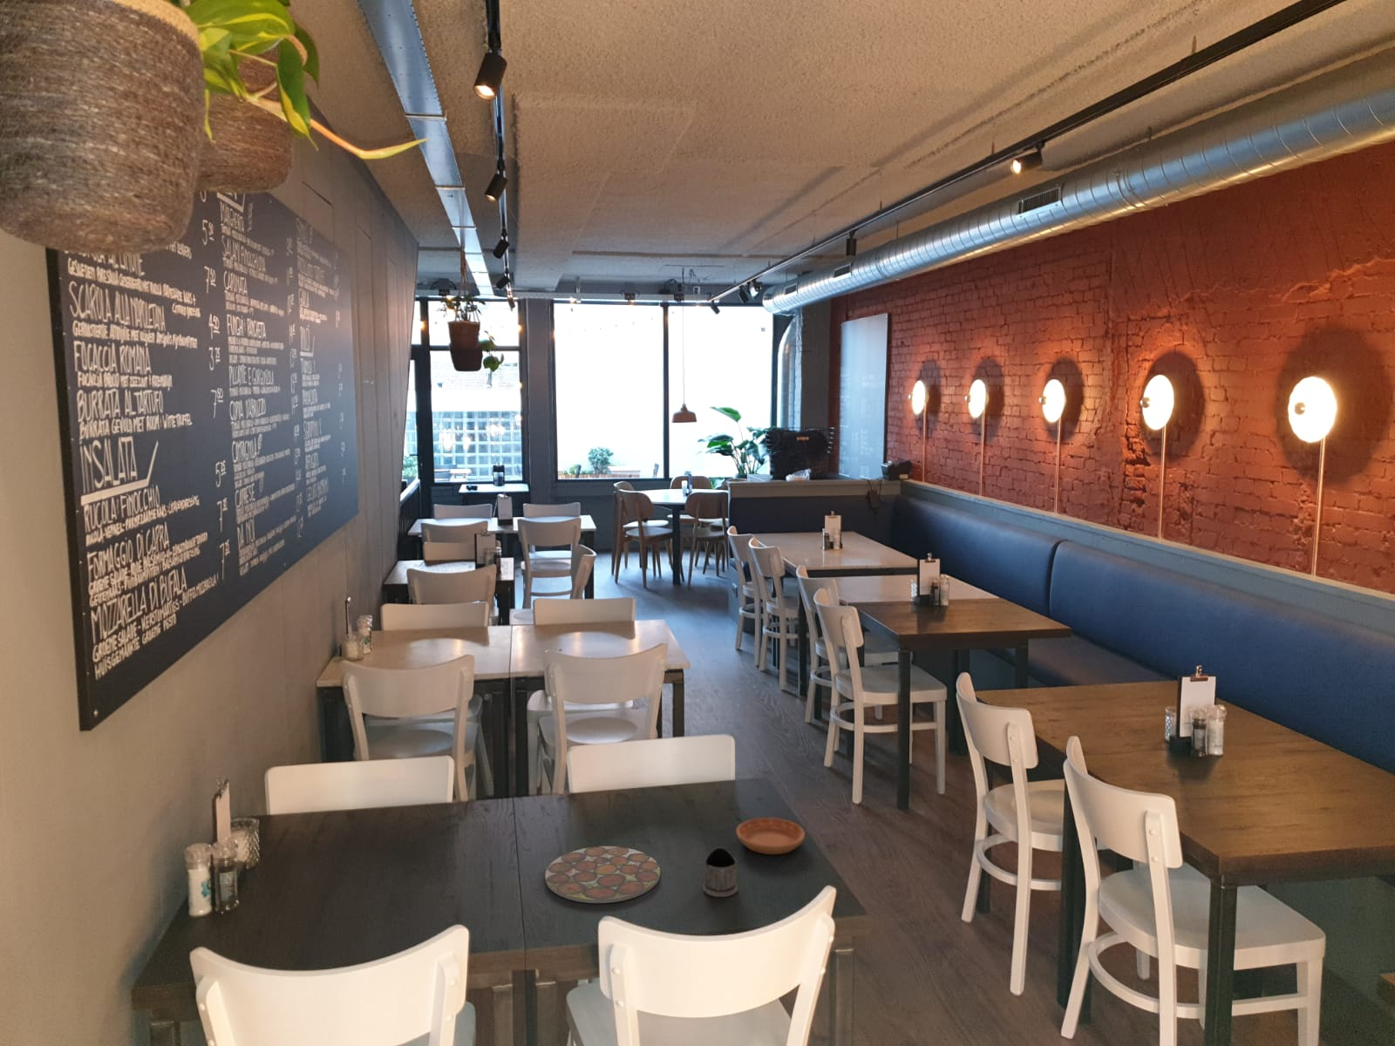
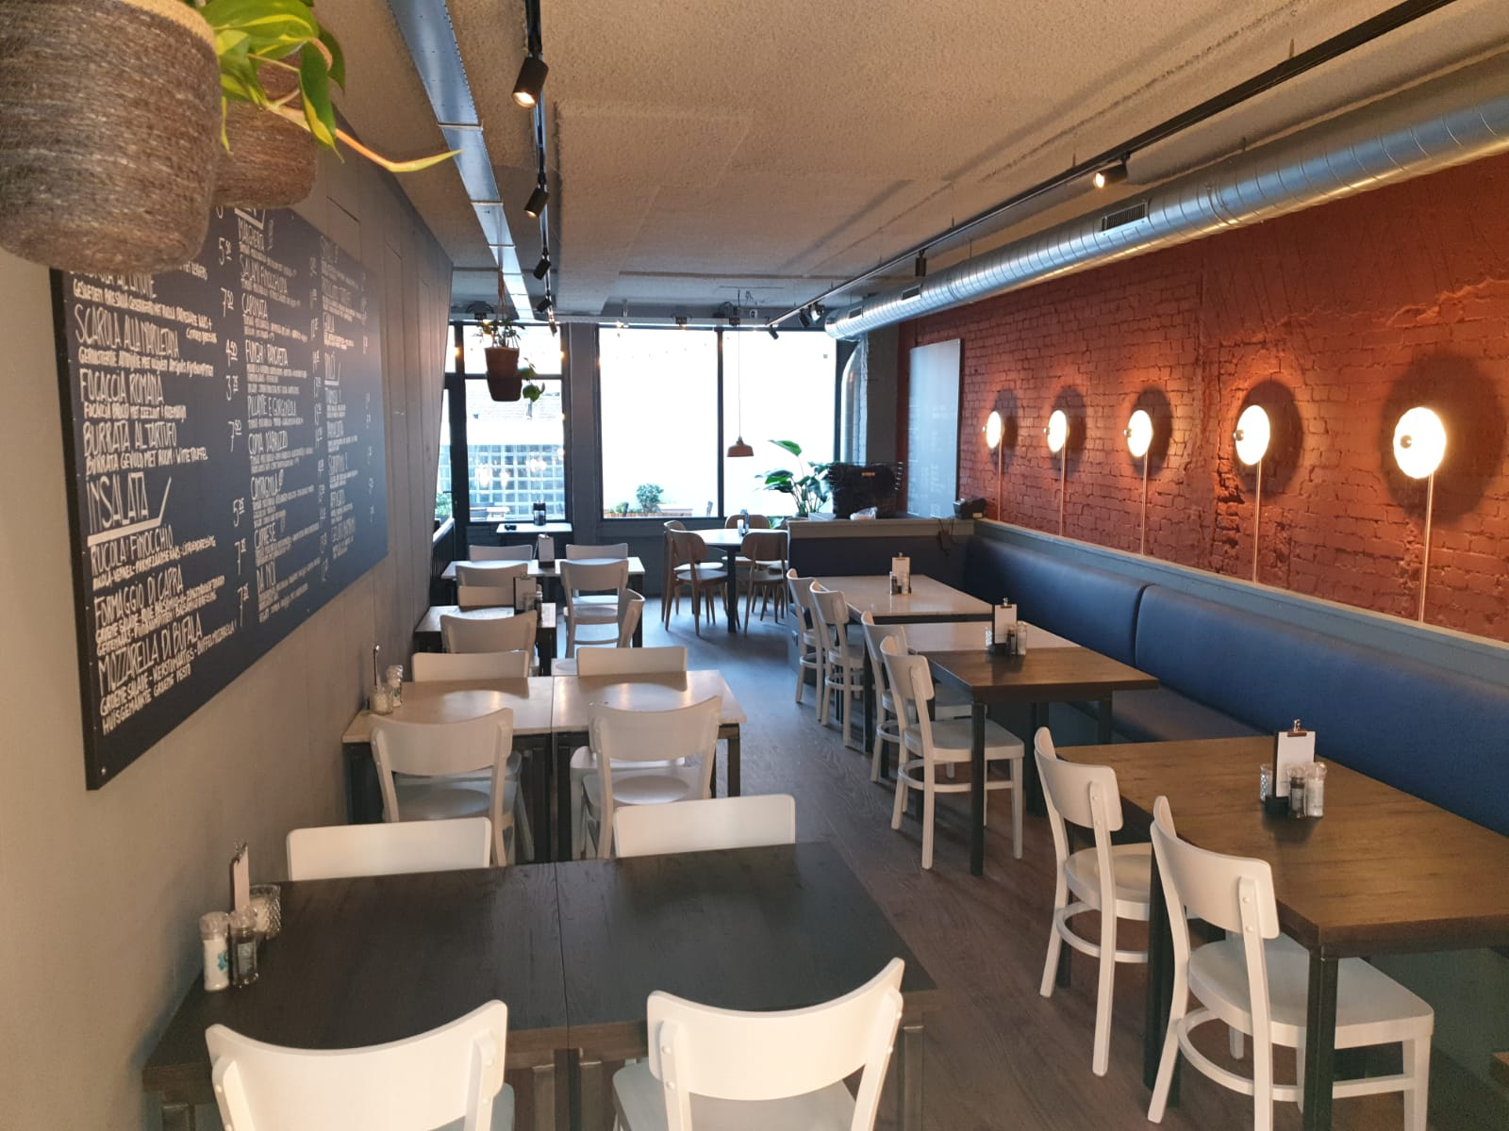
- saucer [736,816,805,855]
- plate [544,845,661,904]
- tea glass holder [702,846,738,898]
